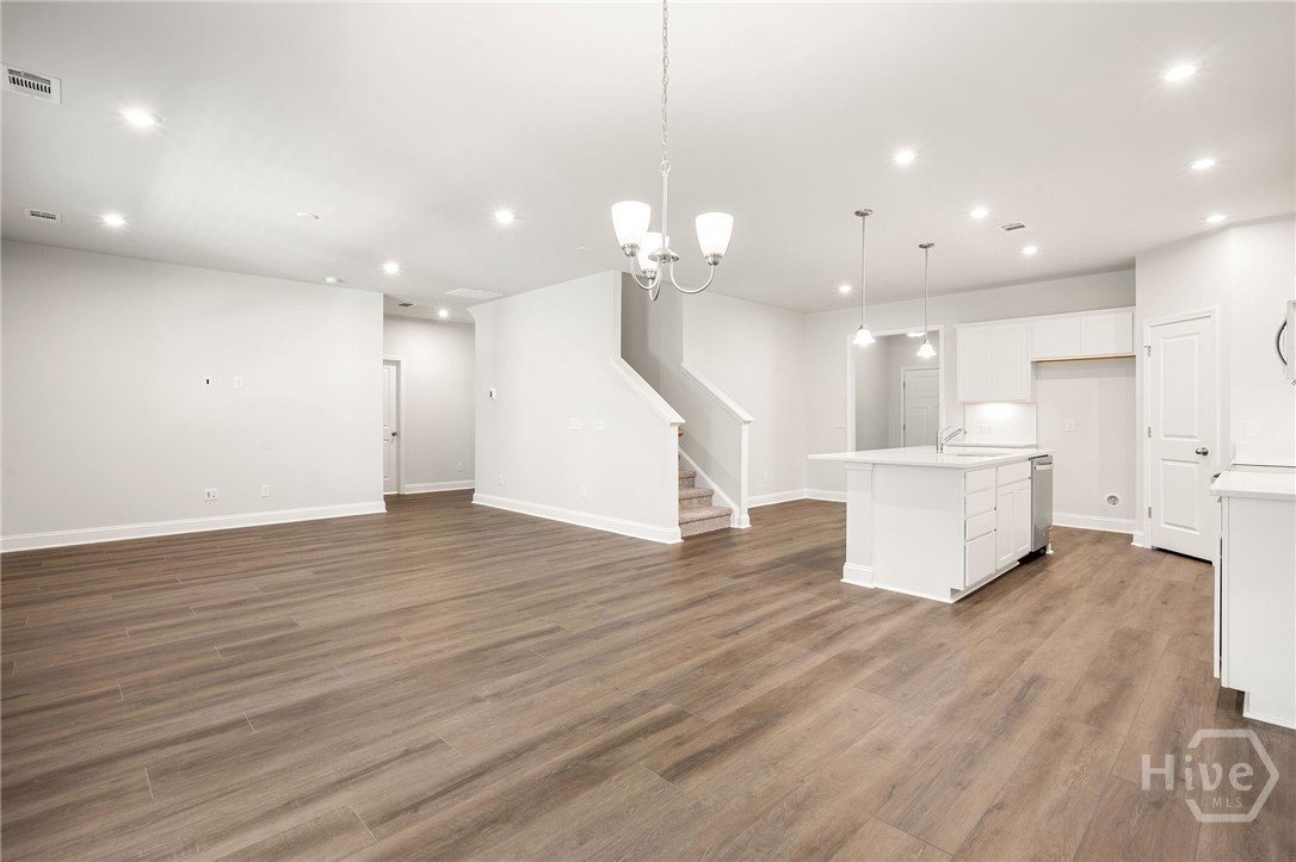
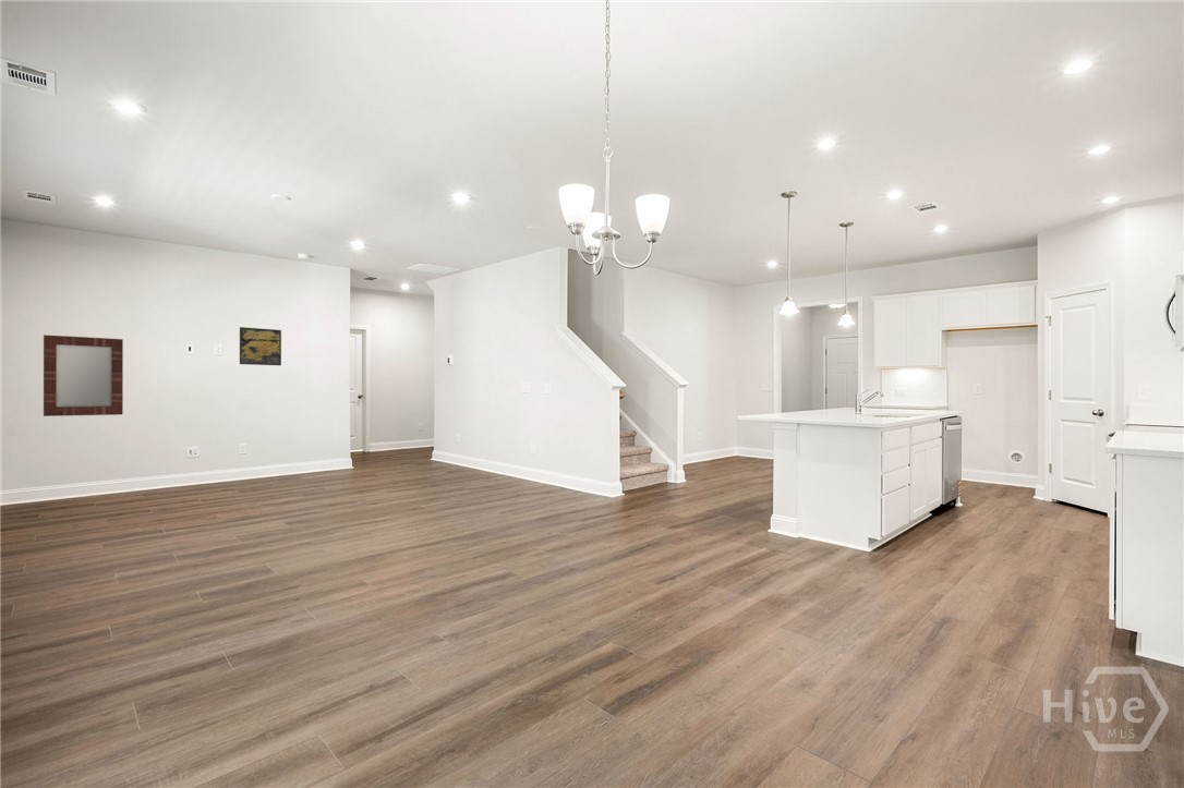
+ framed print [239,326,282,366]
+ home mirror [43,334,124,417]
